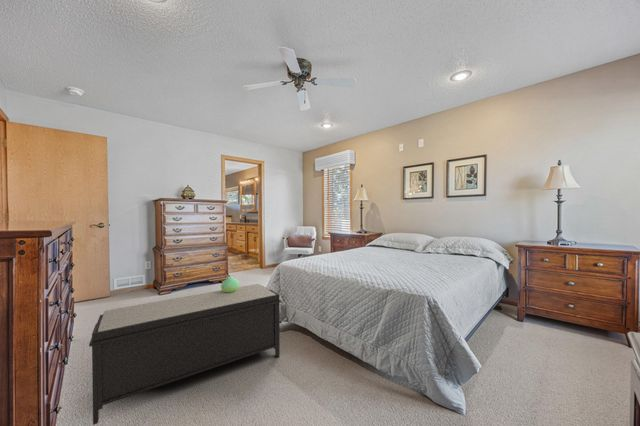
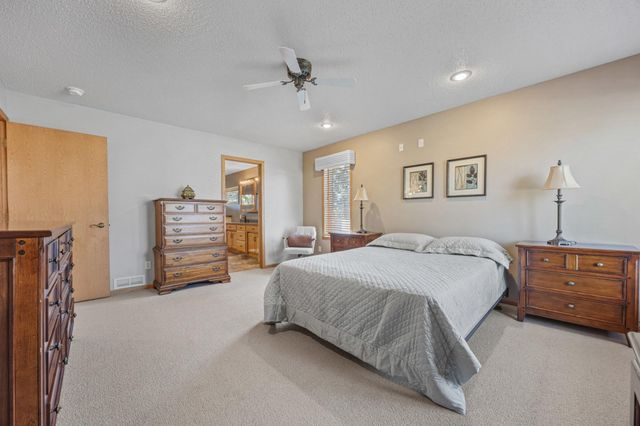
- bench [88,283,282,426]
- plush toy [220,275,240,292]
